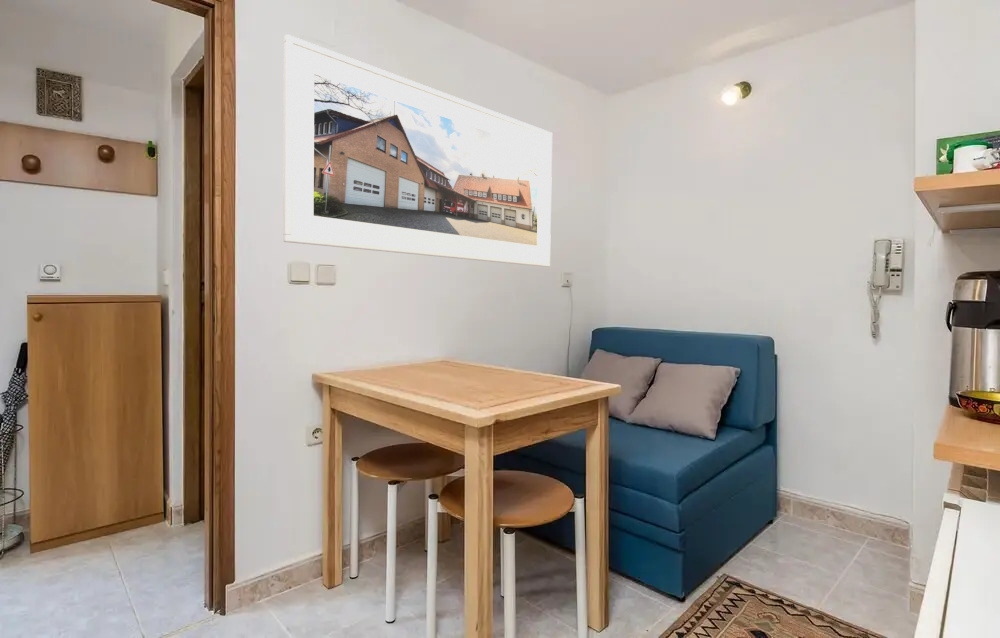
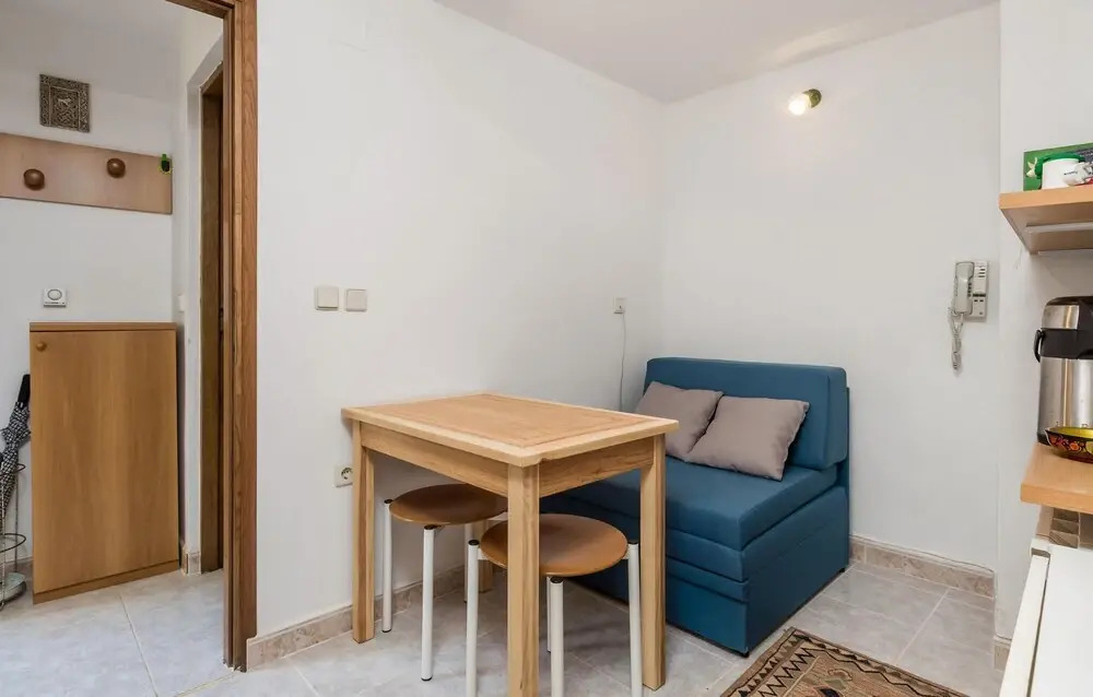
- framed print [282,33,553,268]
